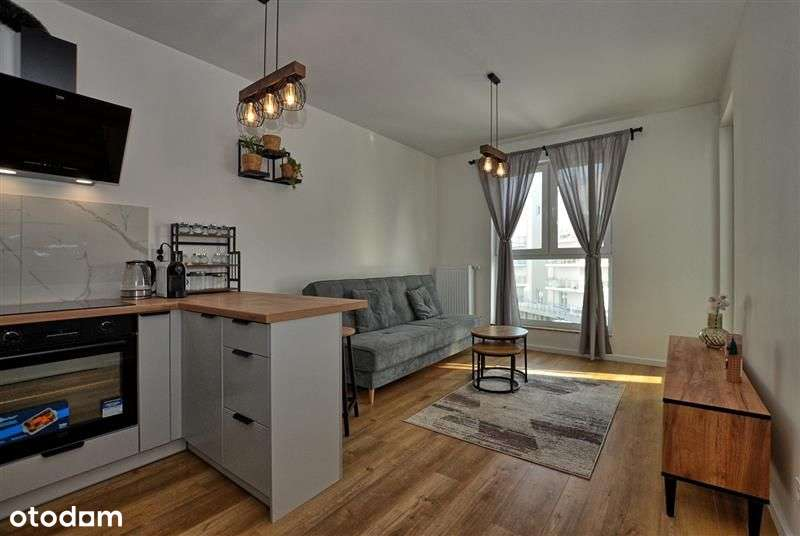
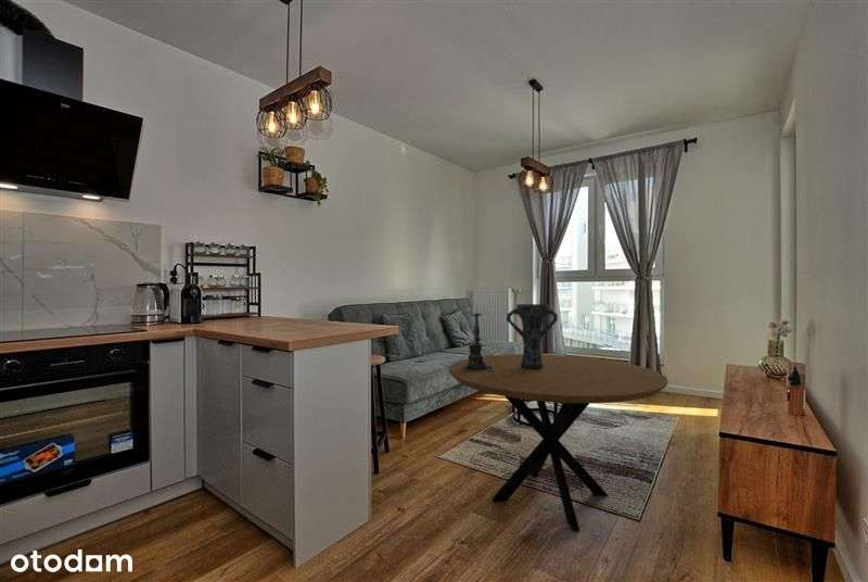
+ vase [506,303,559,369]
+ dining table [448,353,668,533]
+ candle holder [462,305,494,371]
